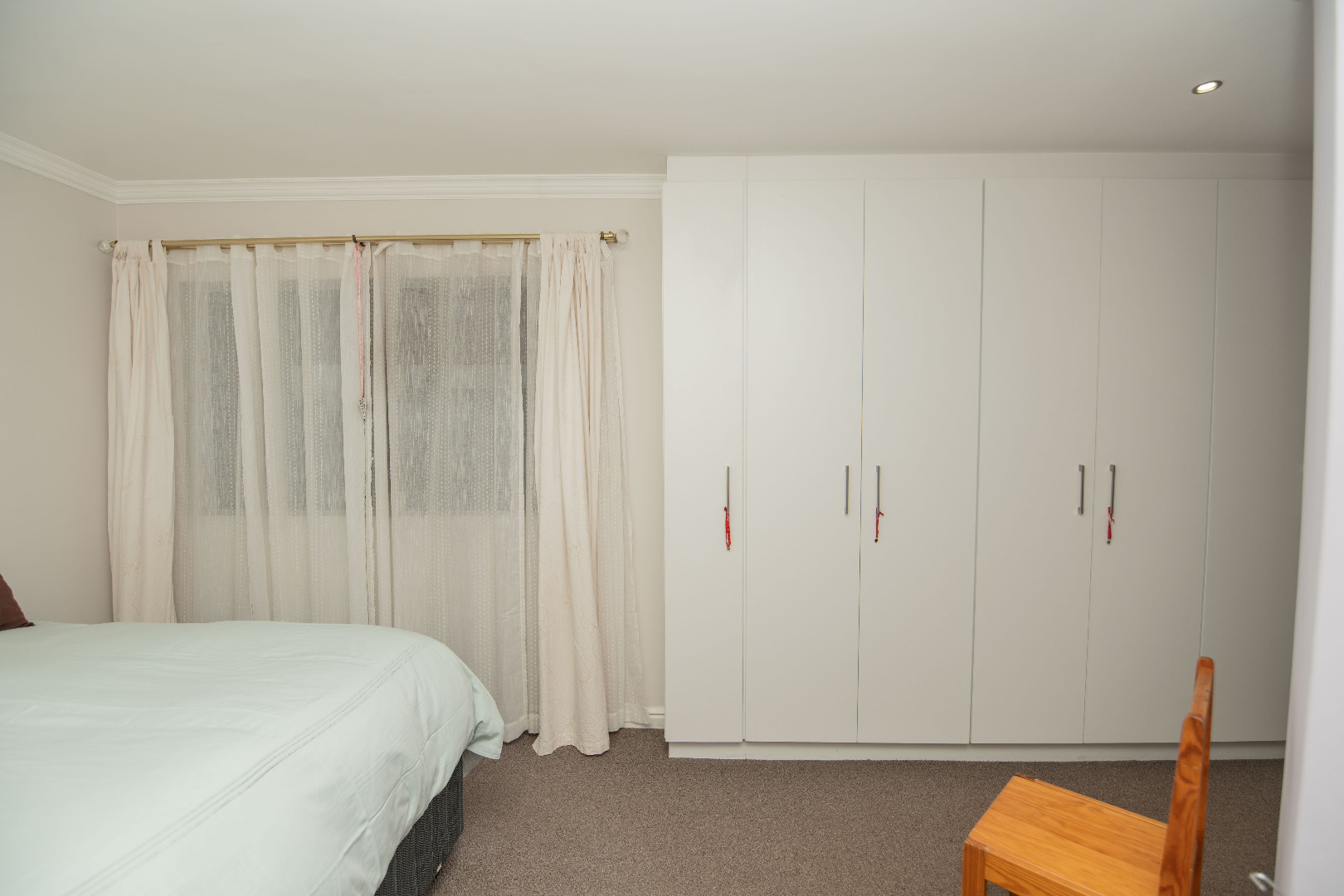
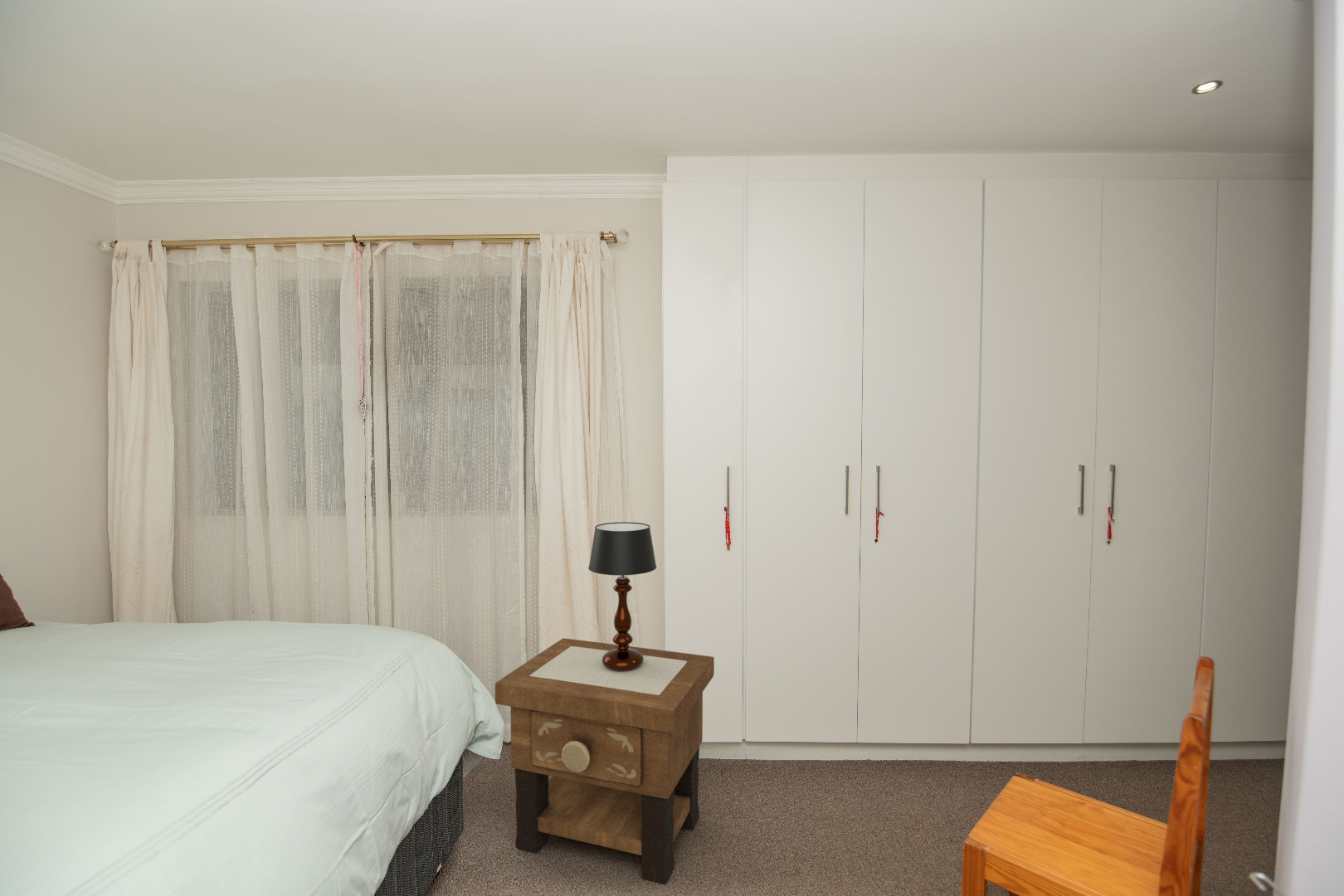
+ side table [494,638,715,885]
+ table lamp [587,521,657,671]
